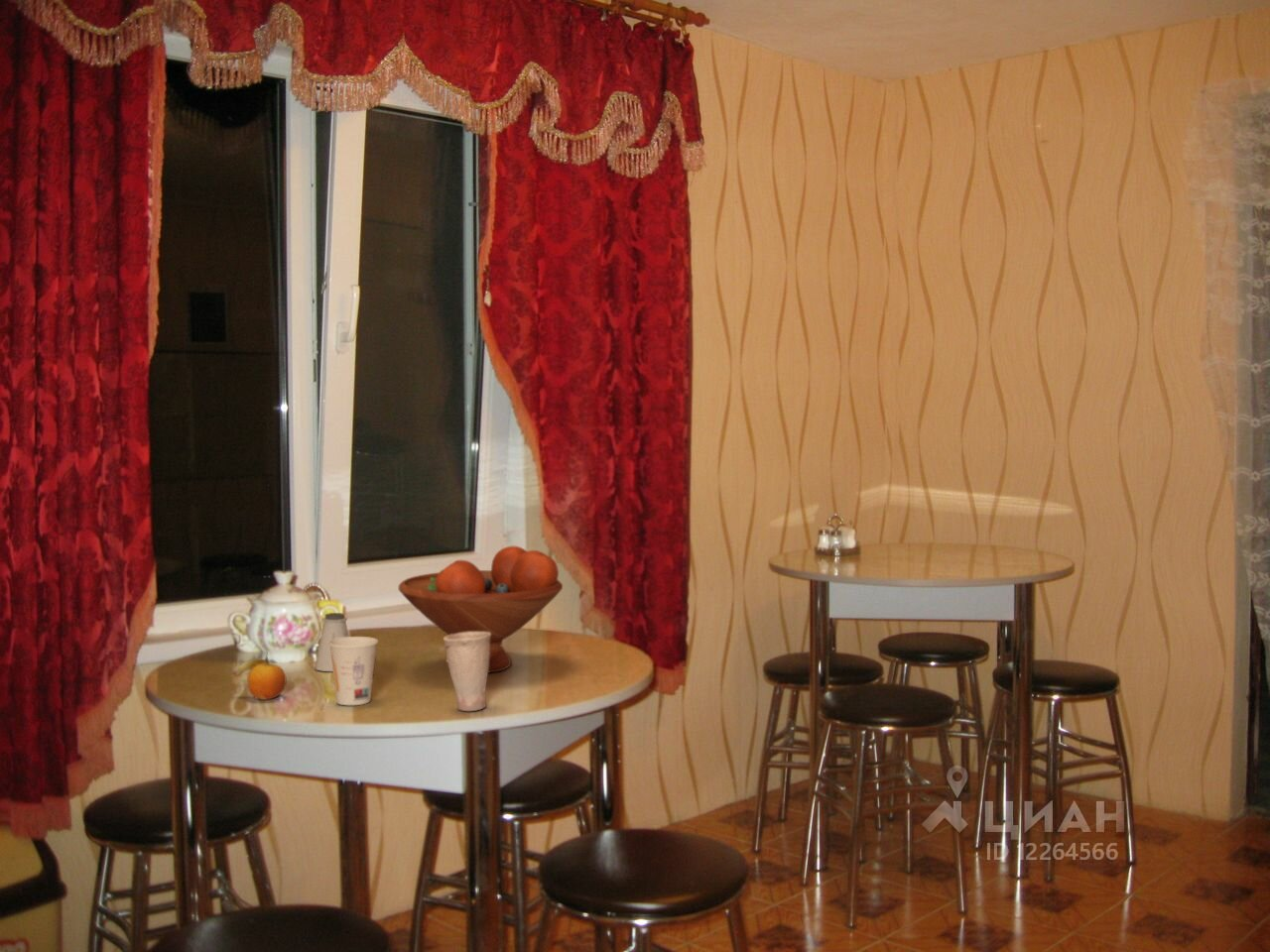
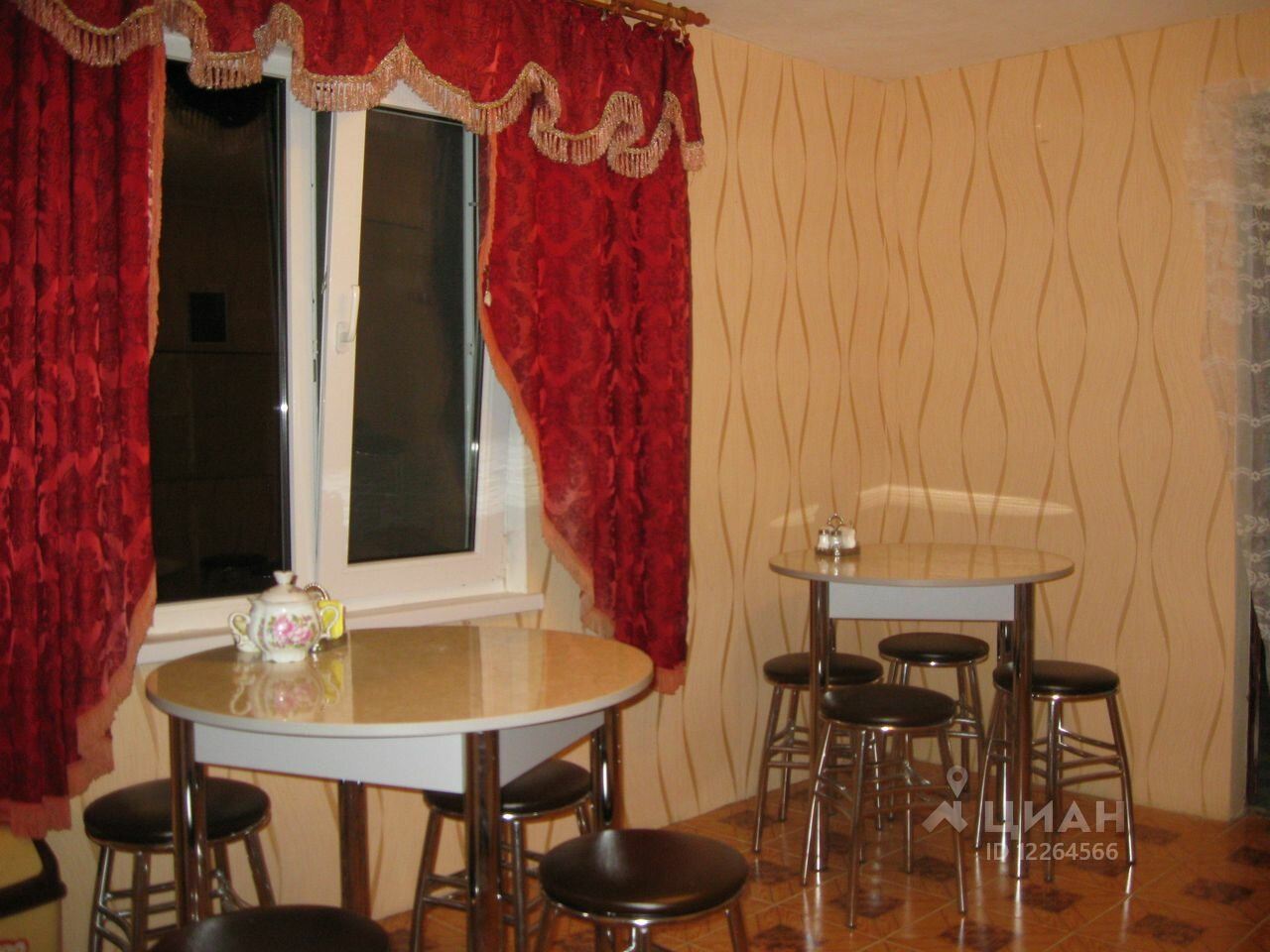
- fruit bowl [398,545,564,673]
- cup [328,636,379,706]
- fruit [230,650,287,701]
- saltshaker [314,612,349,672]
- cup [443,632,491,712]
